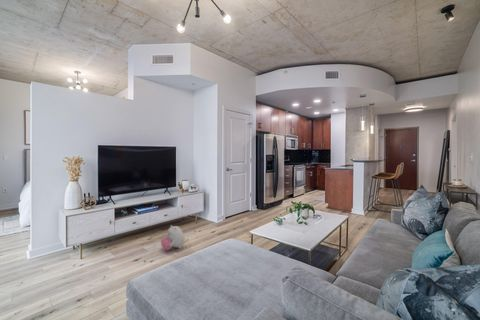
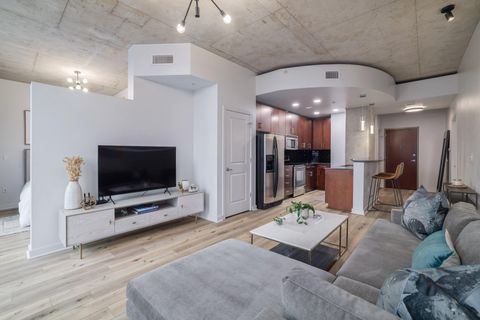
- plush toy [160,224,186,252]
